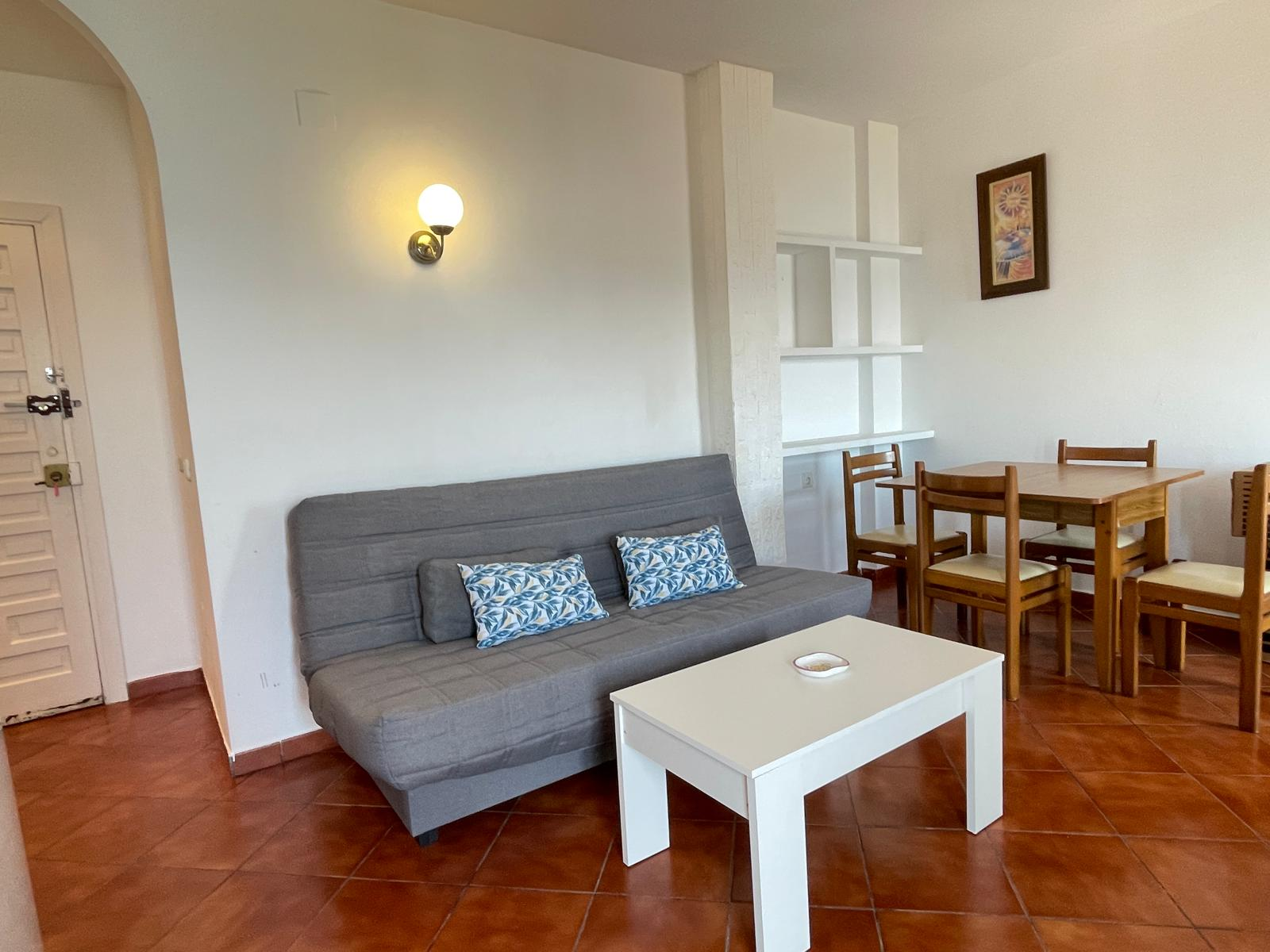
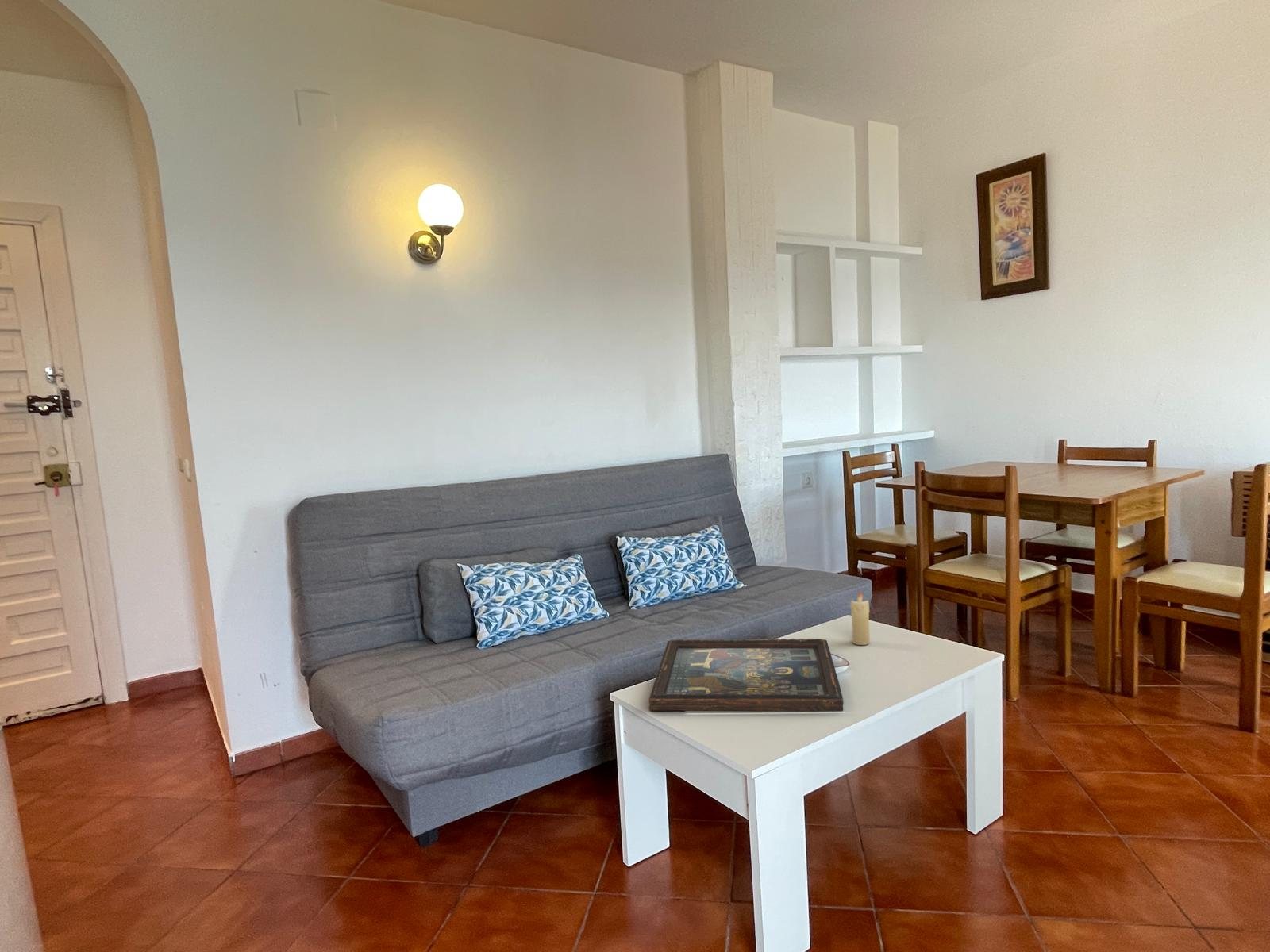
+ candle [849,590,871,646]
+ decorative tray [648,638,845,712]
